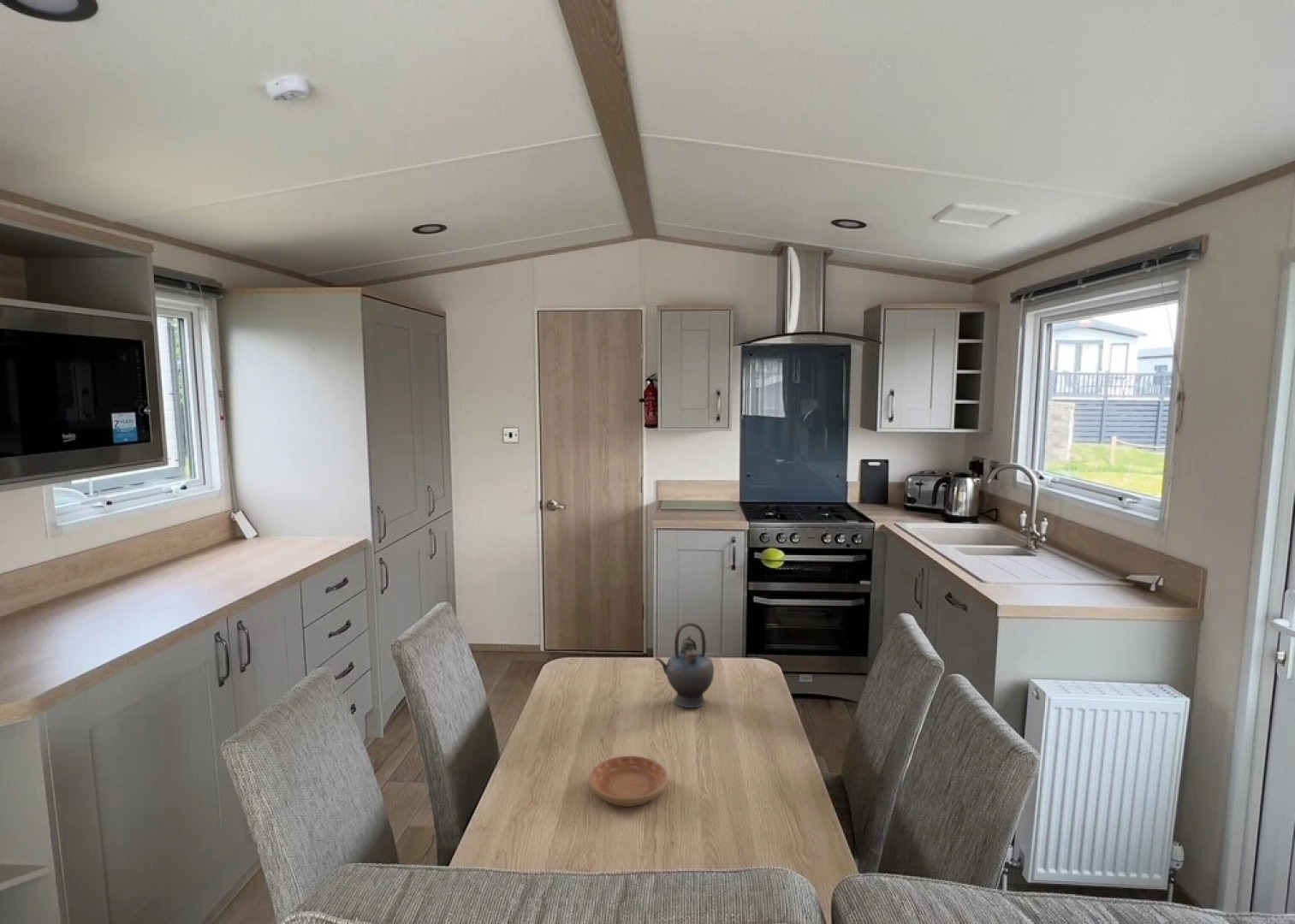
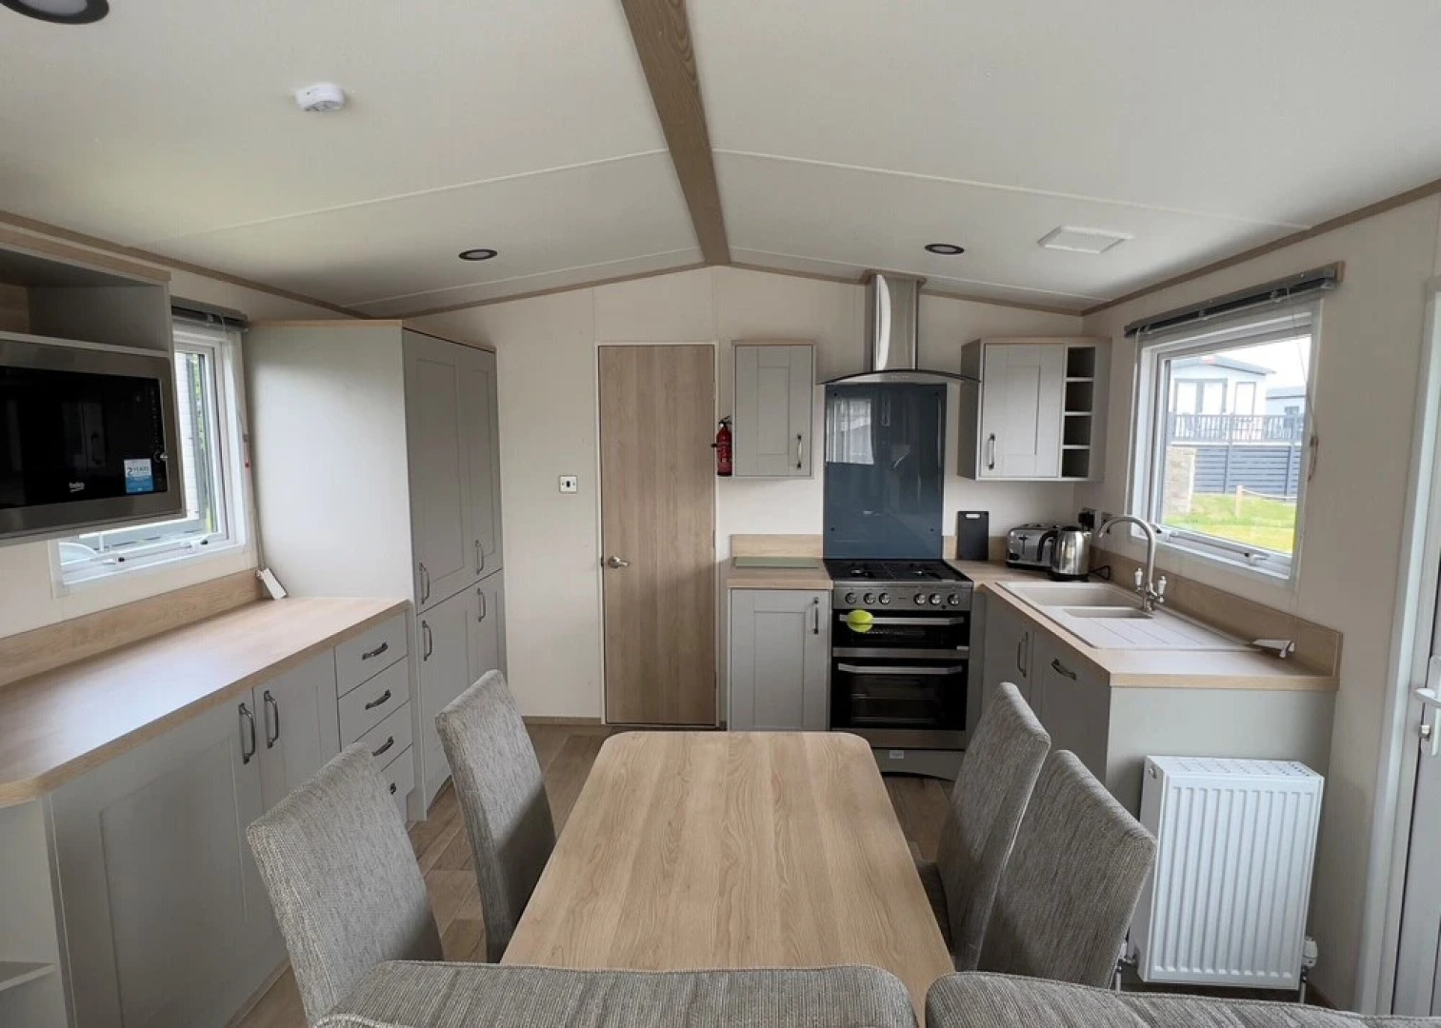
- teapot [655,621,715,708]
- saucer [589,755,668,808]
